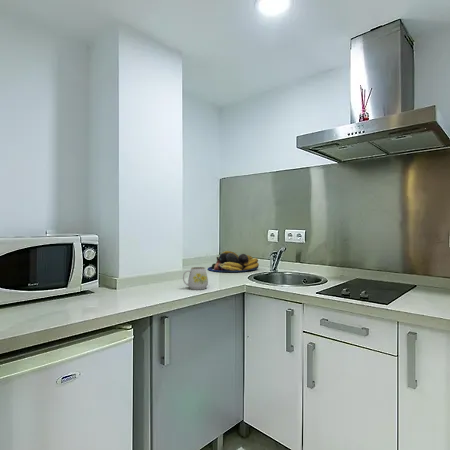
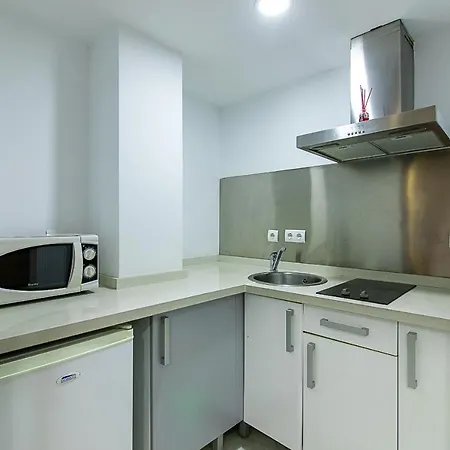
- fruit bowl [207,250,260,273]
- mug [182,266,209,291]
